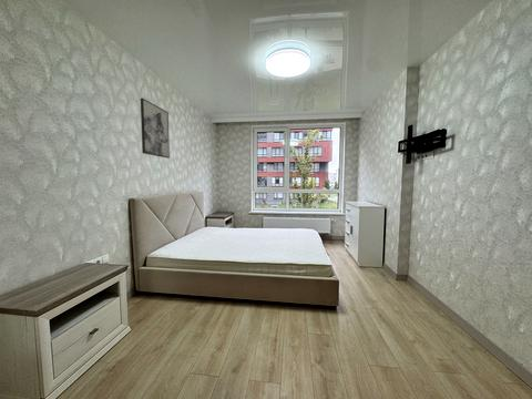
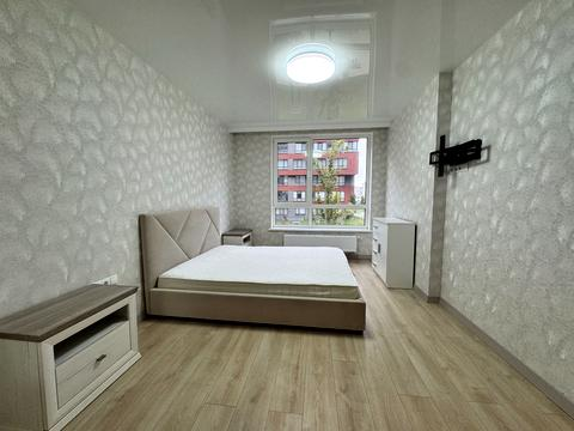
- wall art [140,98,171,160]
